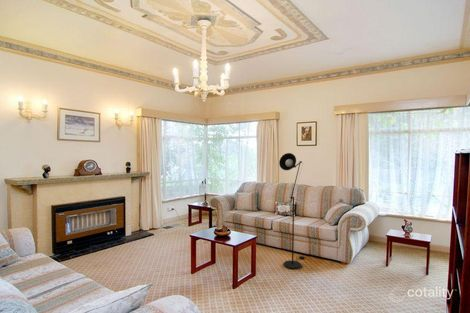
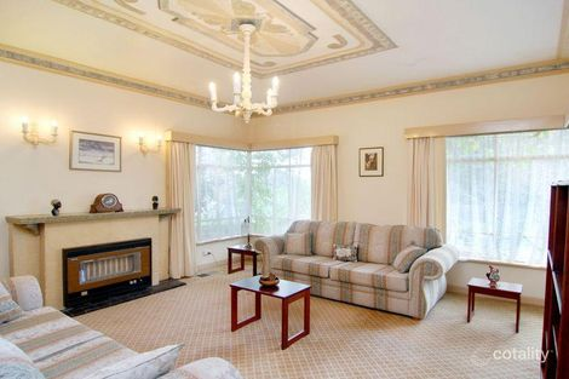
- floor lamp [278,152,306,270]
